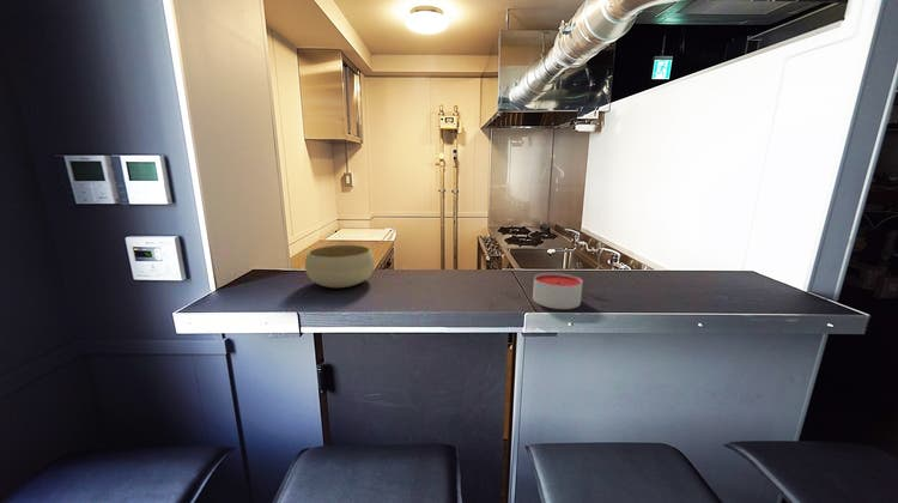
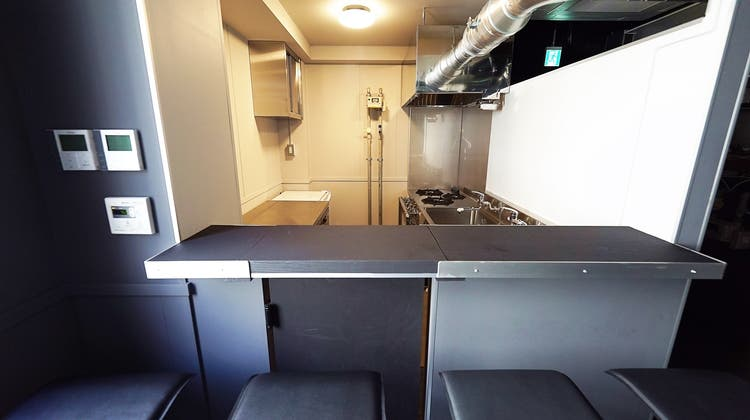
- bowl [304,243,376,289]
- candle [532,272,583,310]
